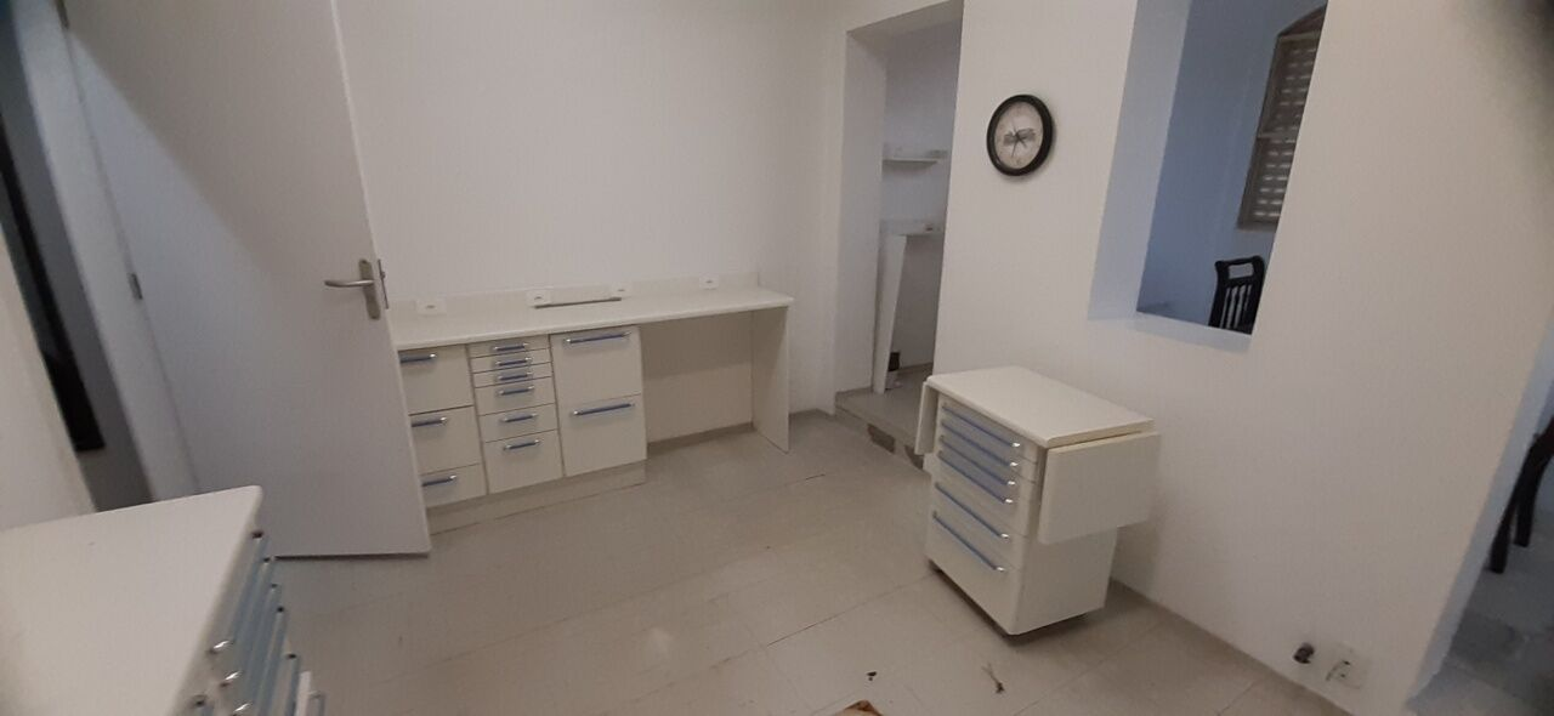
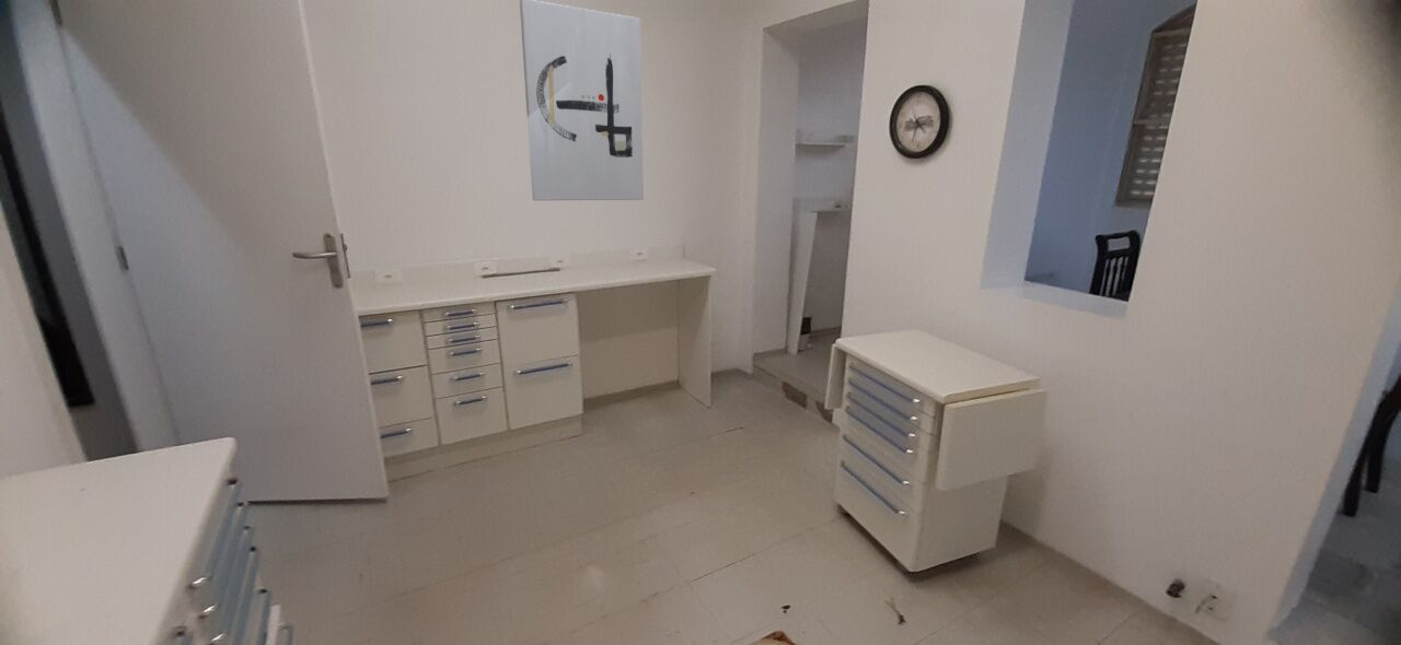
+ wall art [519,0,645,201]
